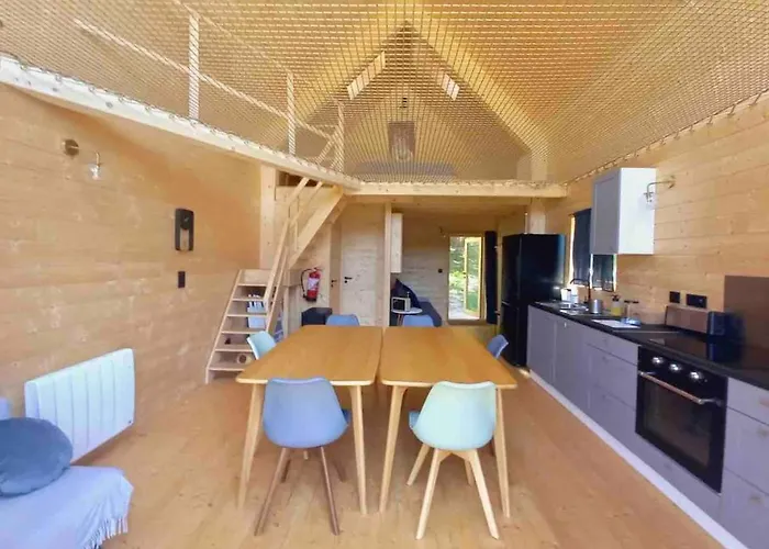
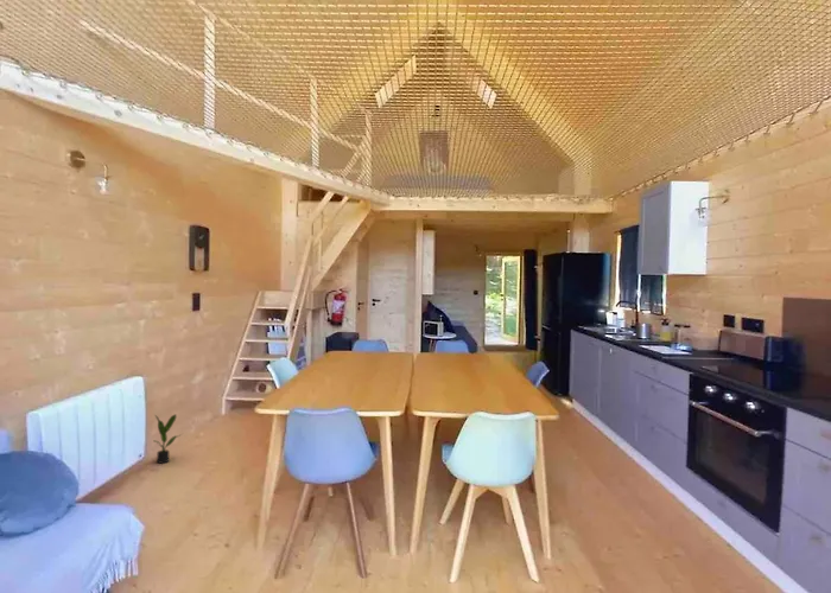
+ potted plant [154,413,183,465]
